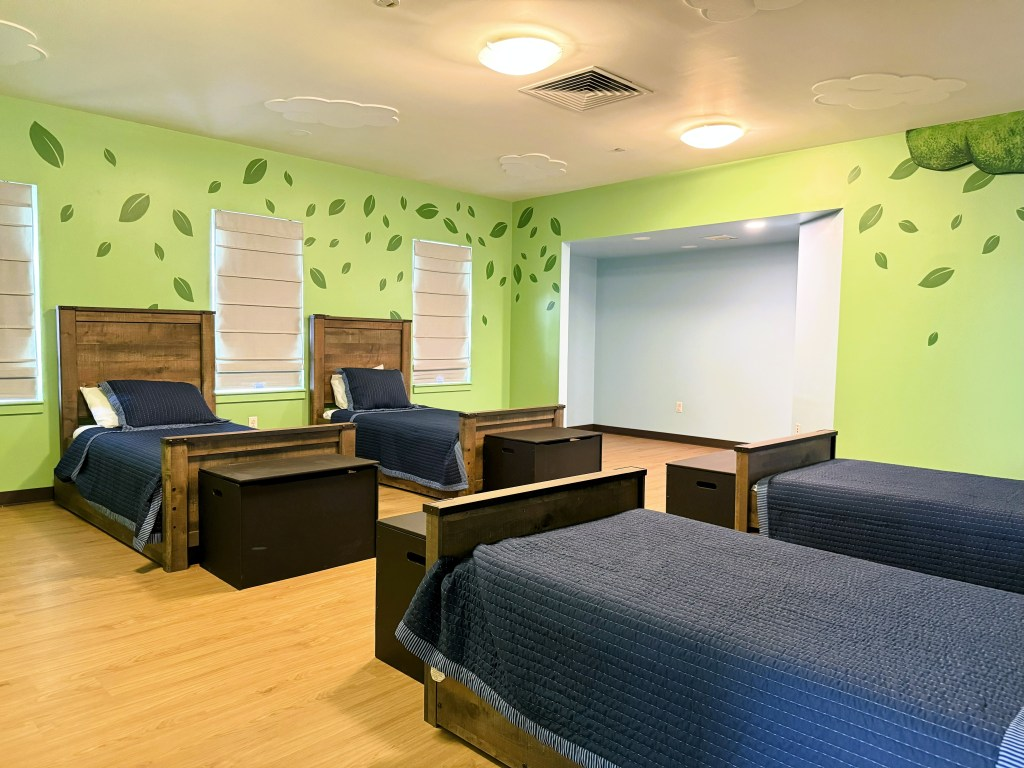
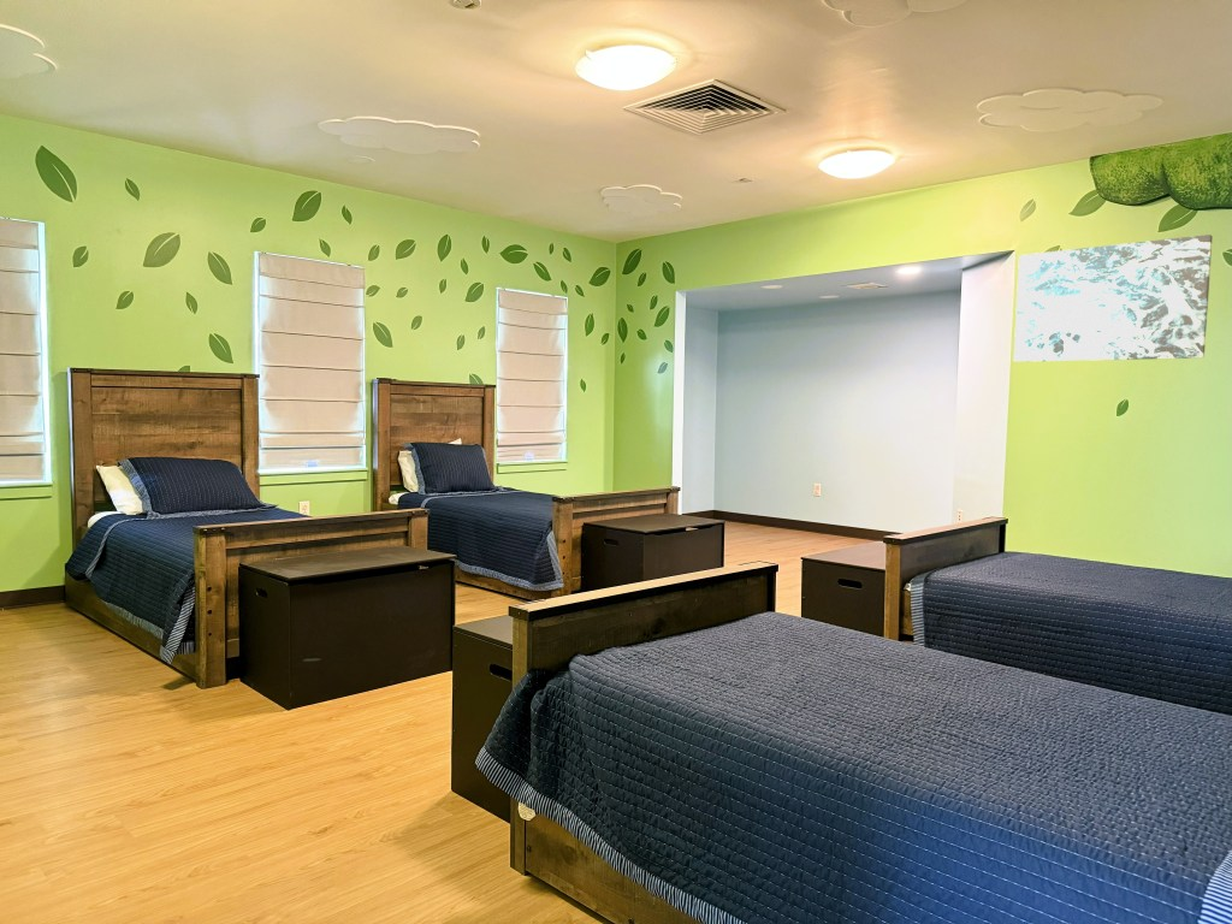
+ wall art [1013,233,1214,363]
